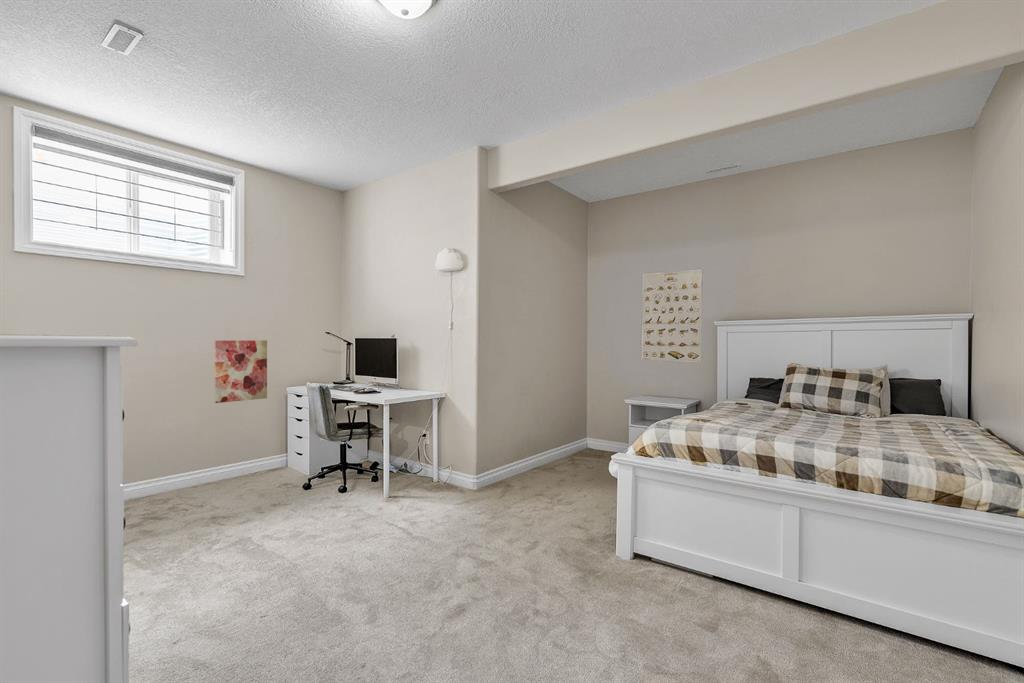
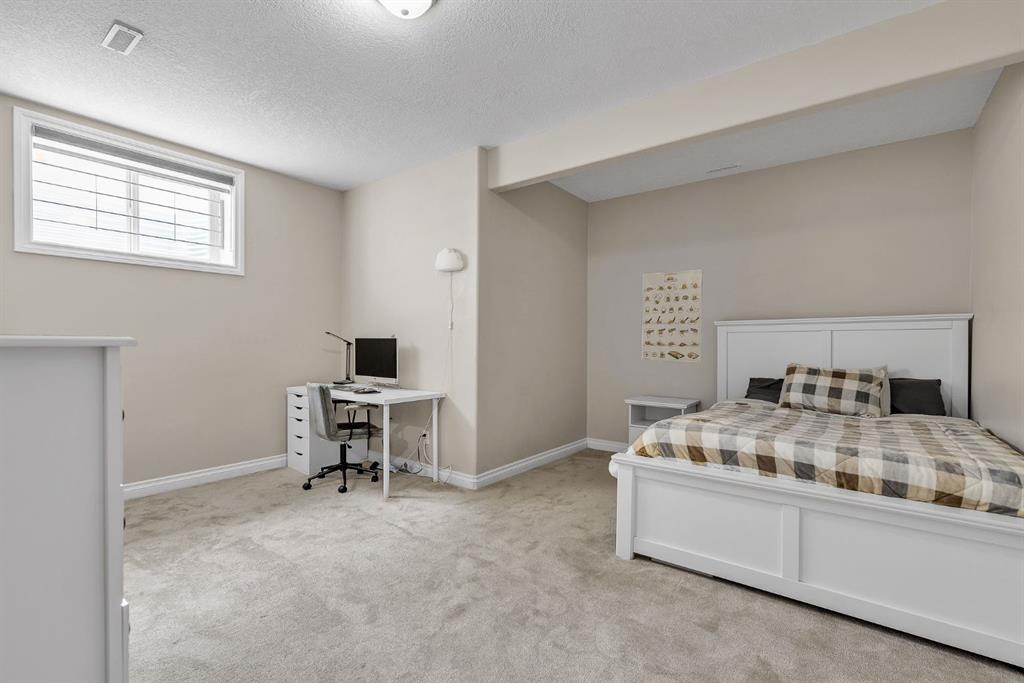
- wall art [214,339,268,404]
